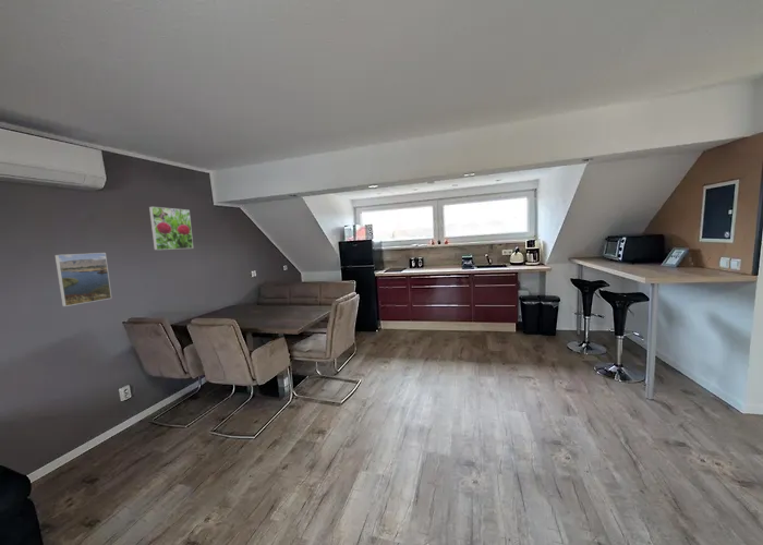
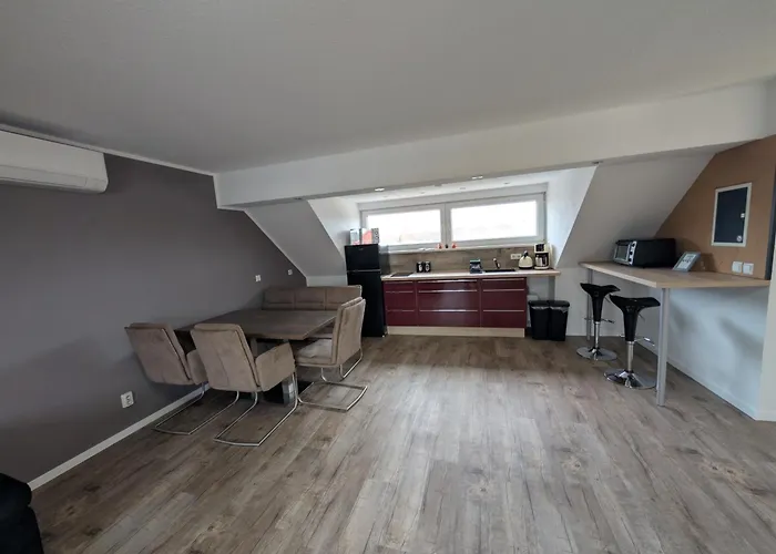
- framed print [53,252,112,307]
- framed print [148,206,194,251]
